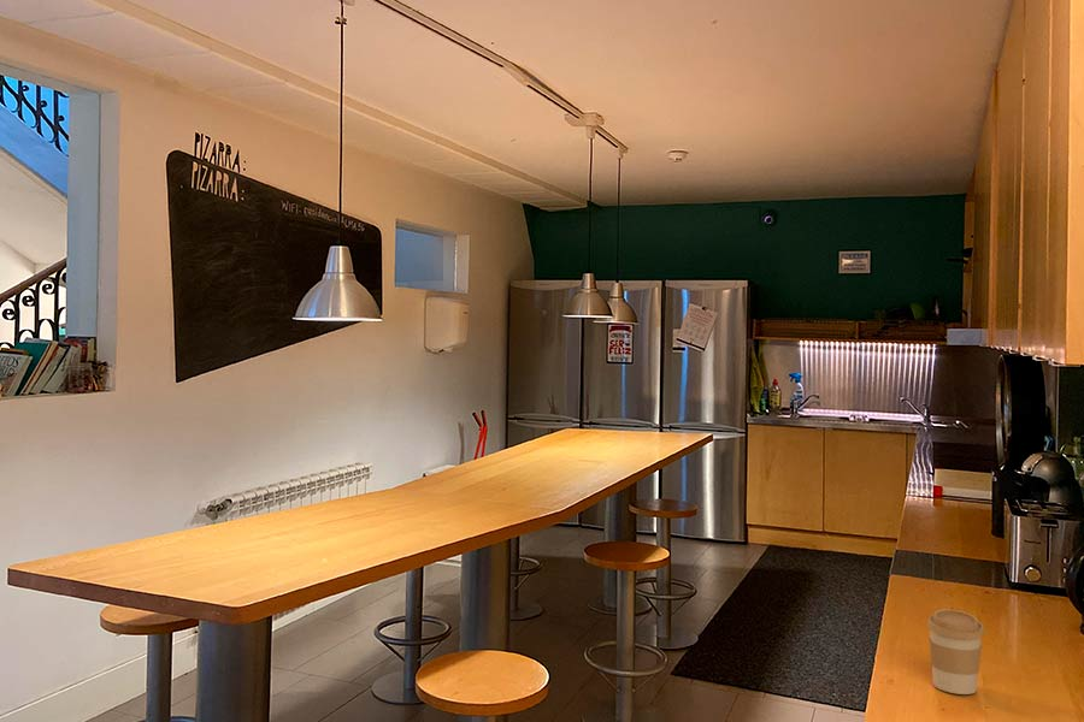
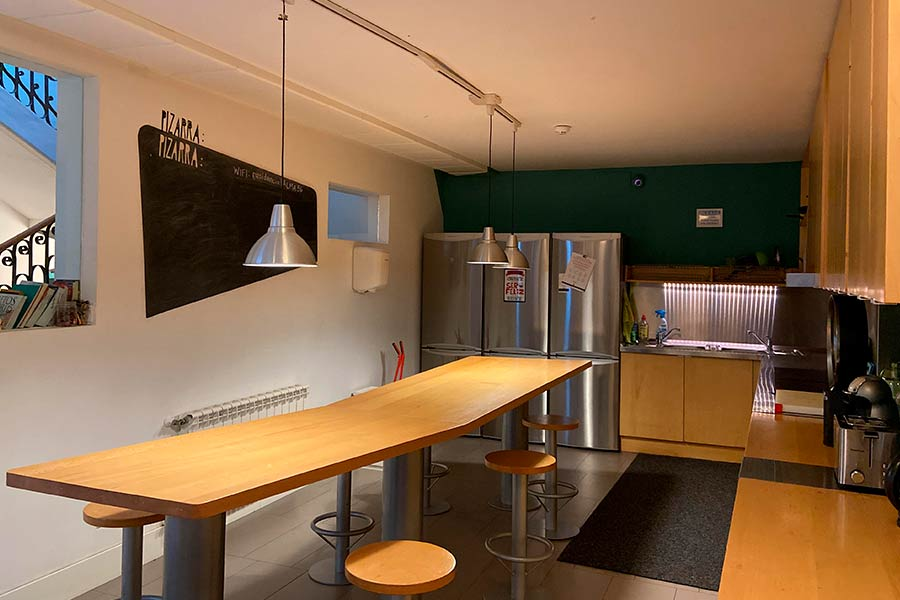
- coffee cup [926,609,985,696]
